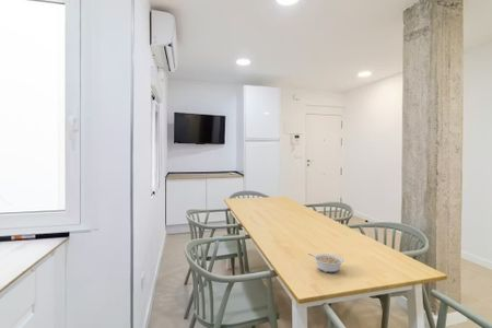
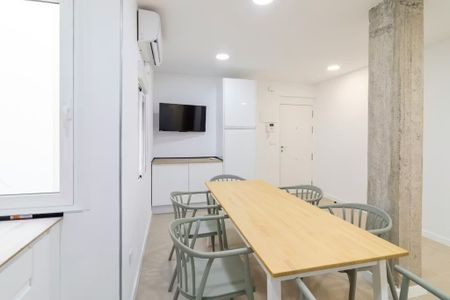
- legume [307,253,344,273]
